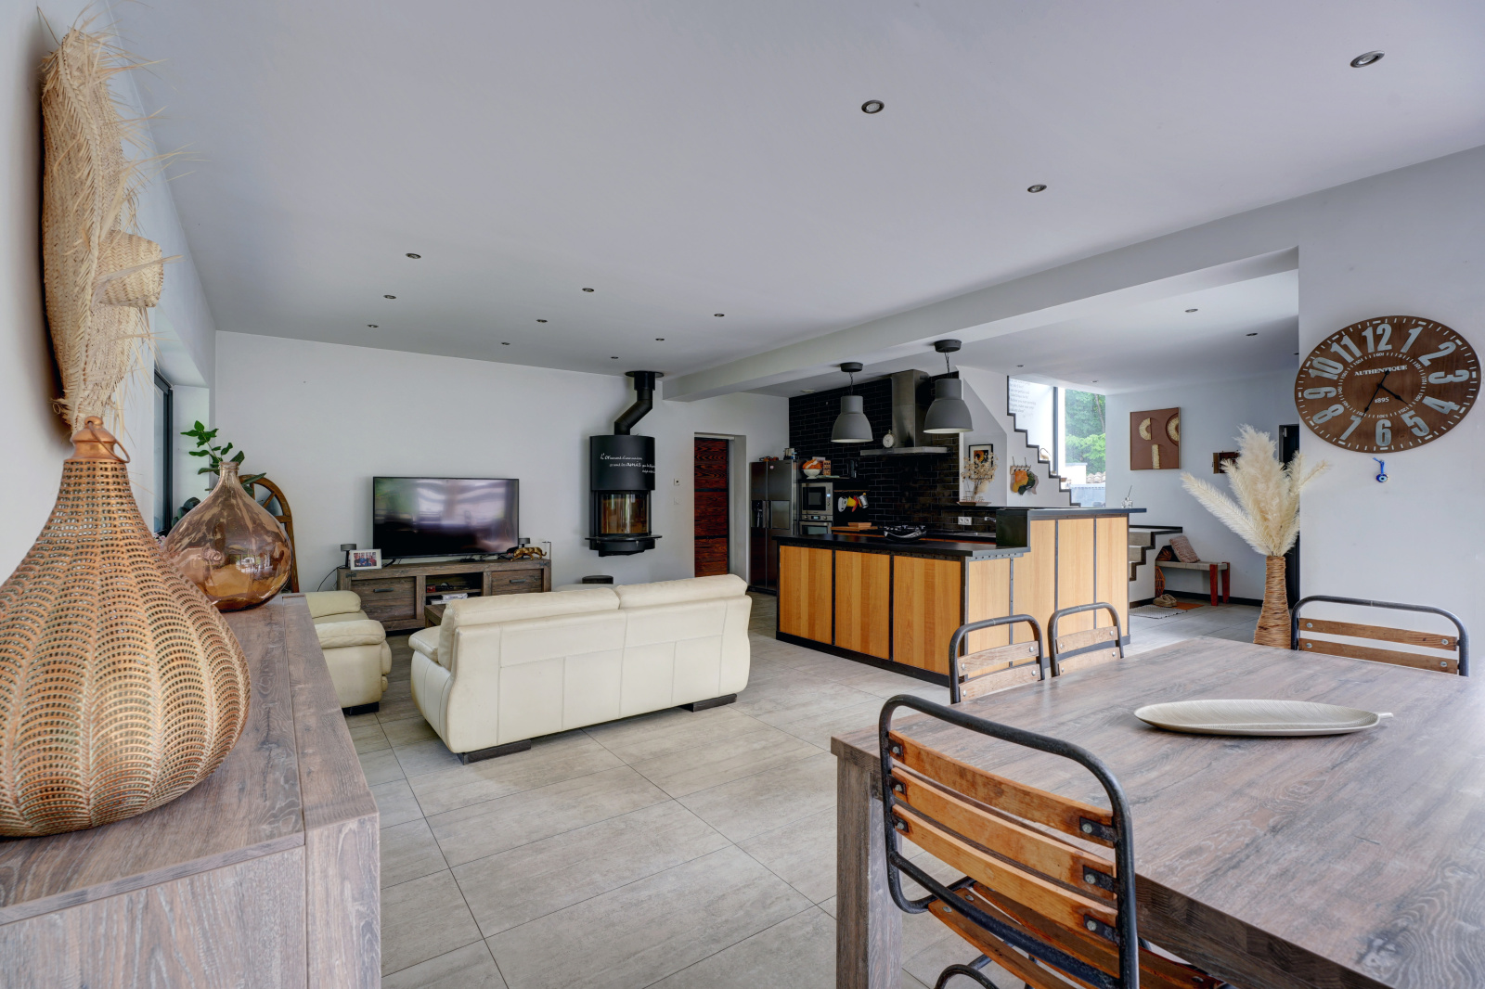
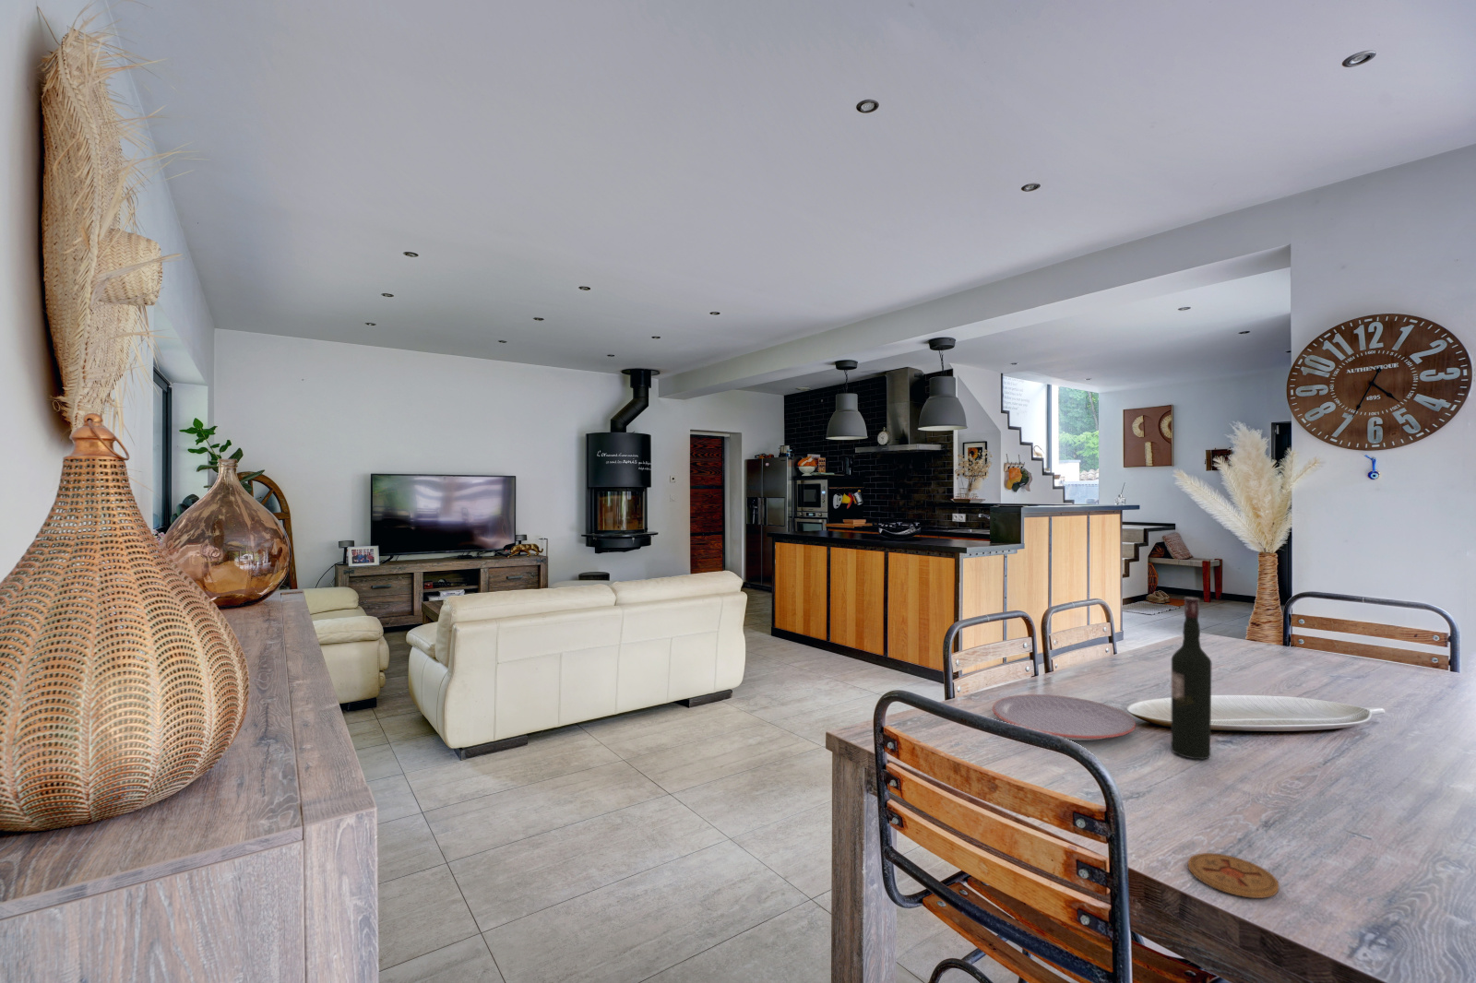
+ plate [992,693,1137,742]
+ coaster [1187,852,1280,900]
+ wine bottle [1170,597,1213,760]
